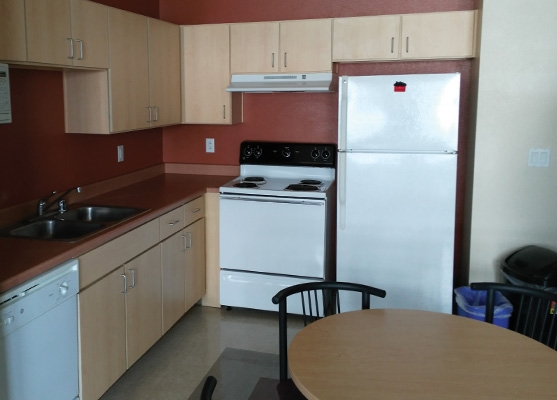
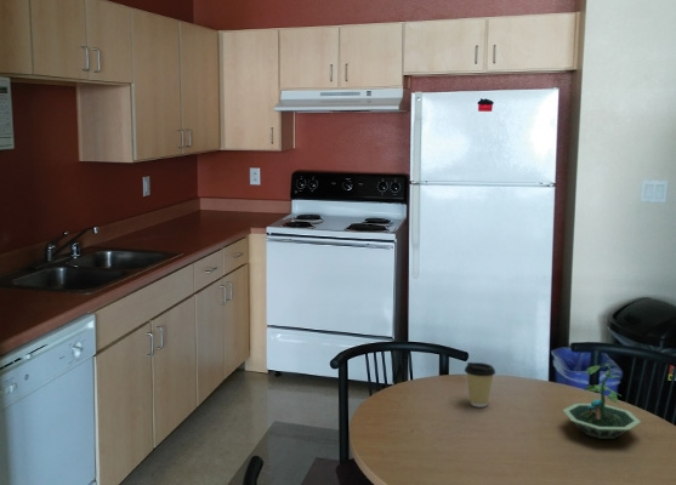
+ coffee cup [464,361,496,409]
+ terrarium [562,363,642,440]
